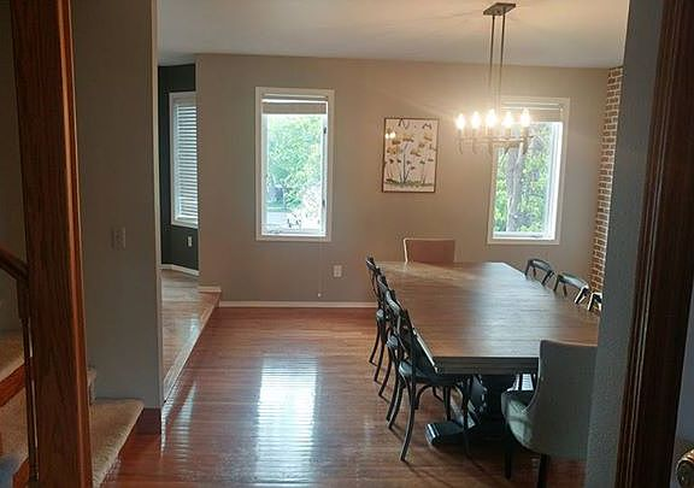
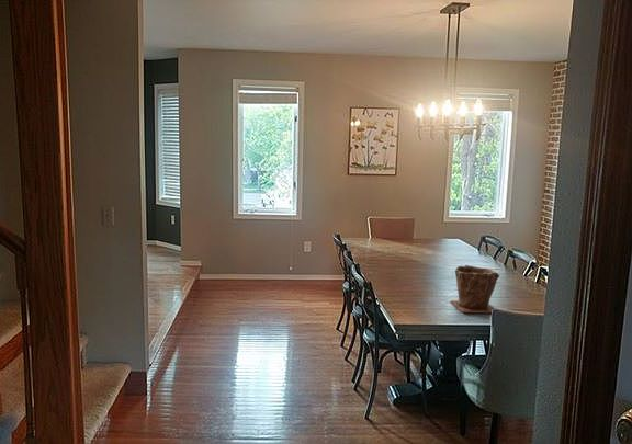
+ plant pot [450,264,500,314]
